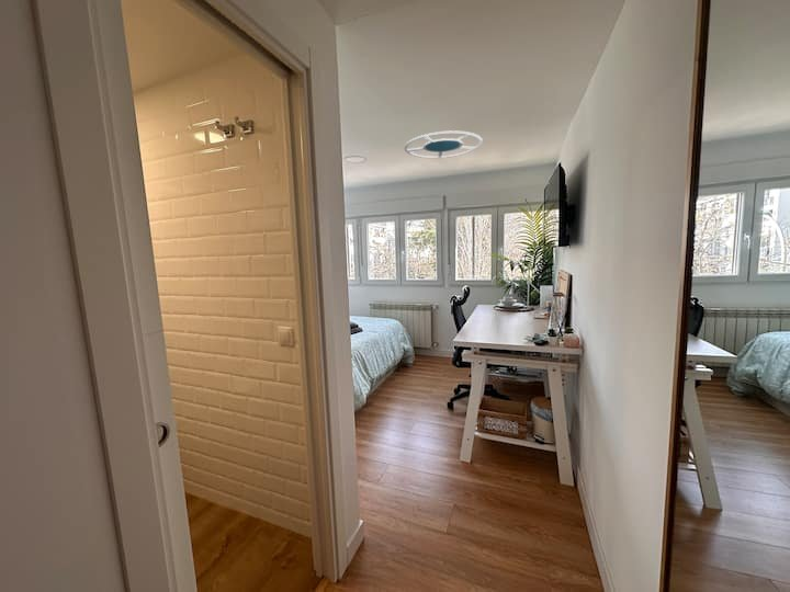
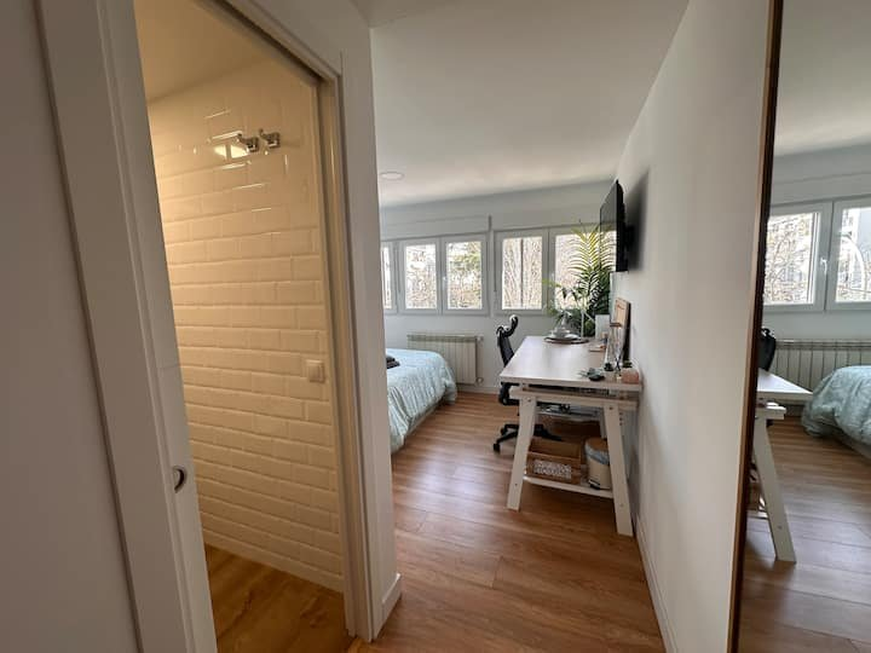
- ceiling lamp [404,129,484,159]
